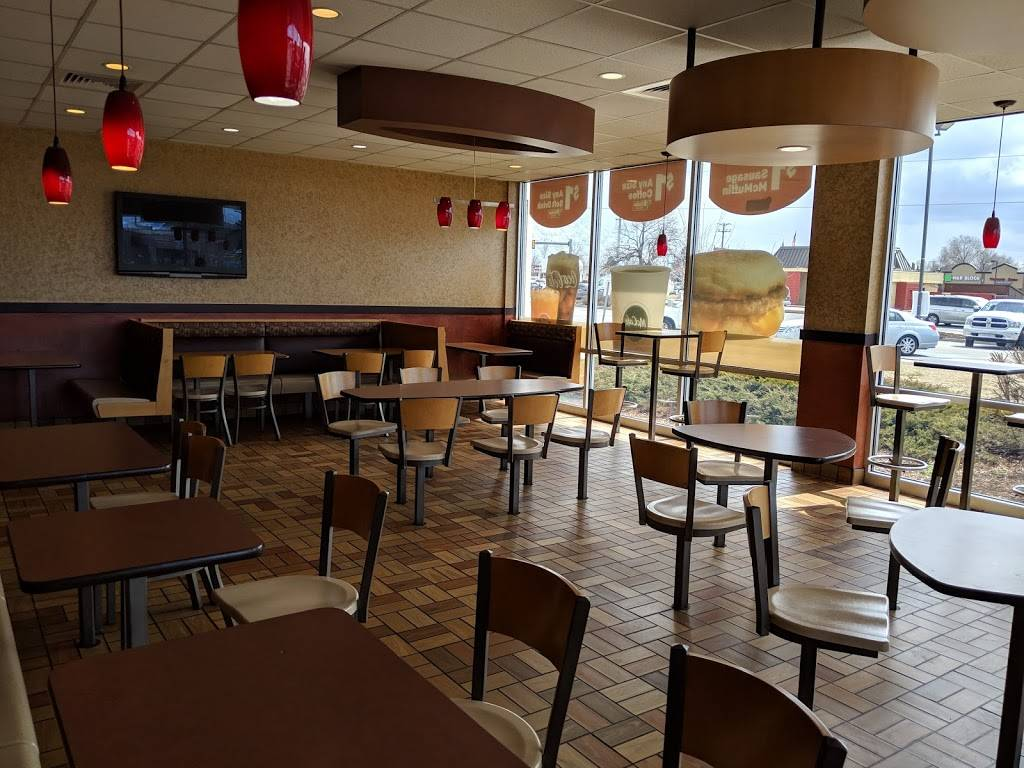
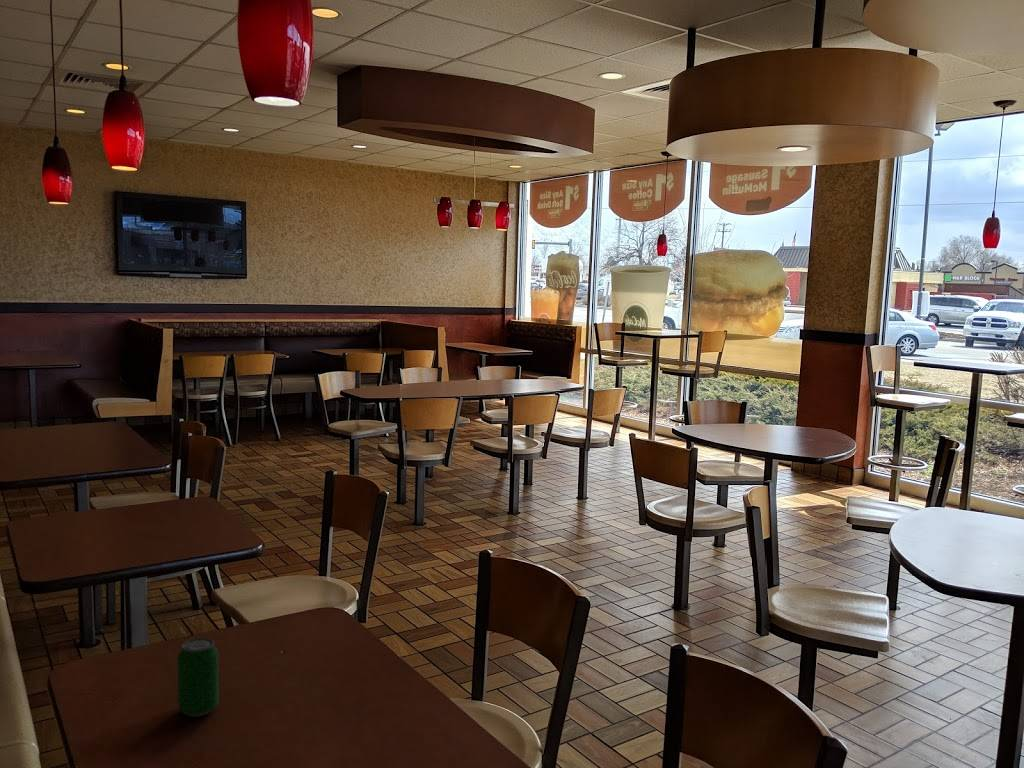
+ beverage can [177,637,219,718]
